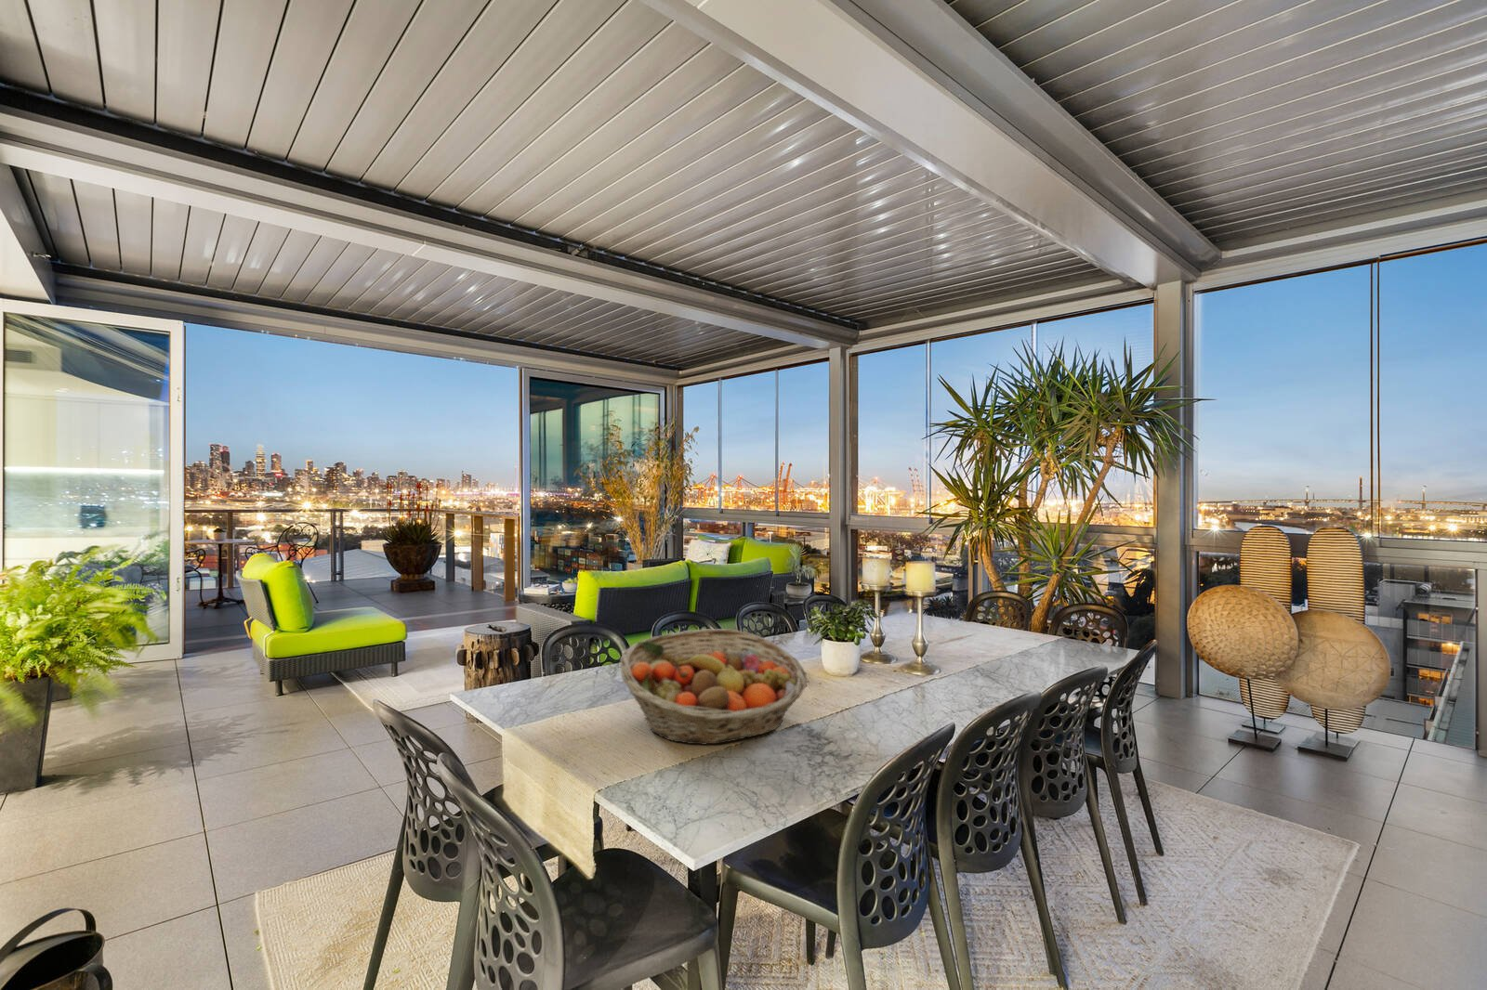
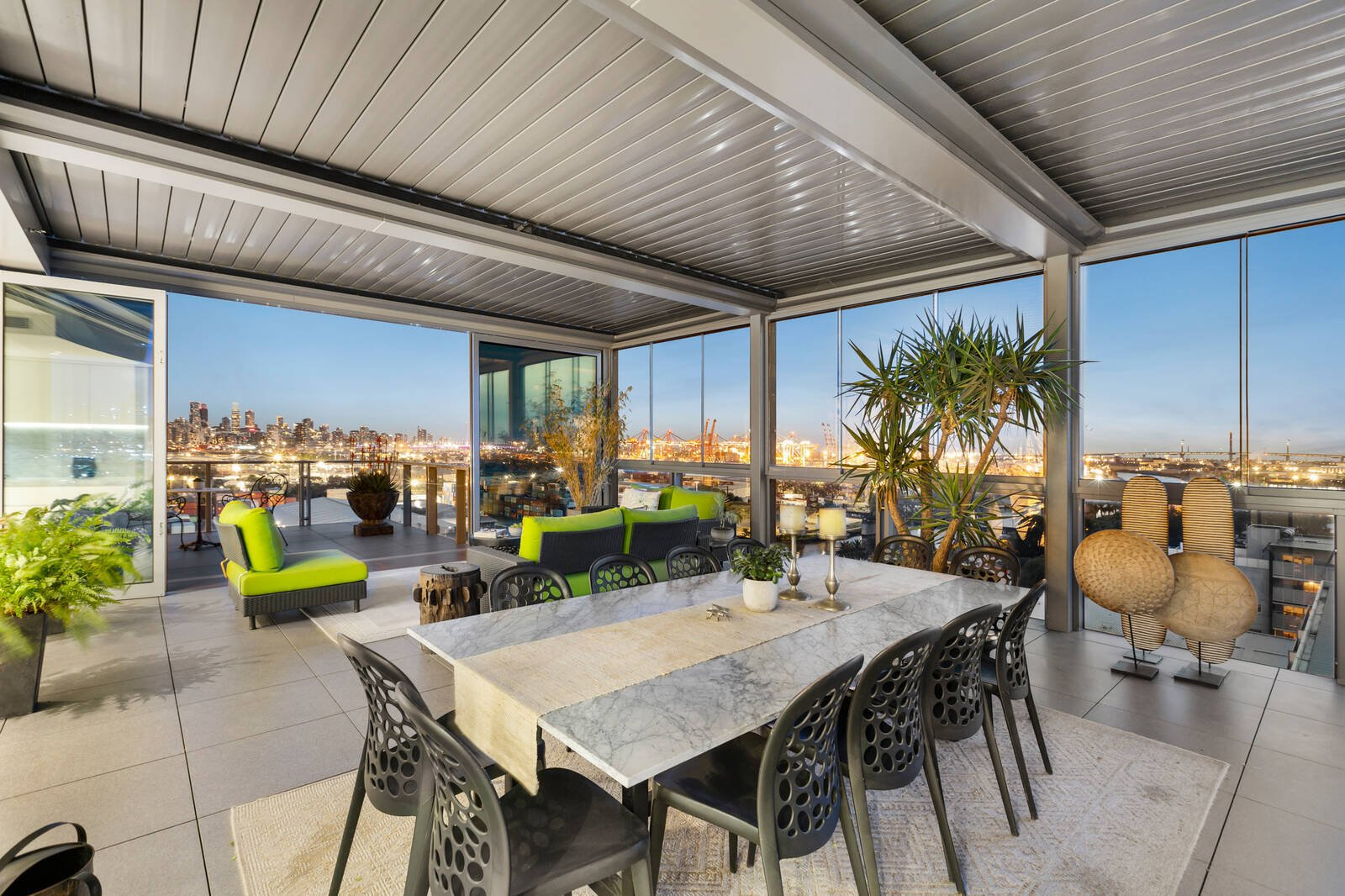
- fruit basket [620,628,808,746]
